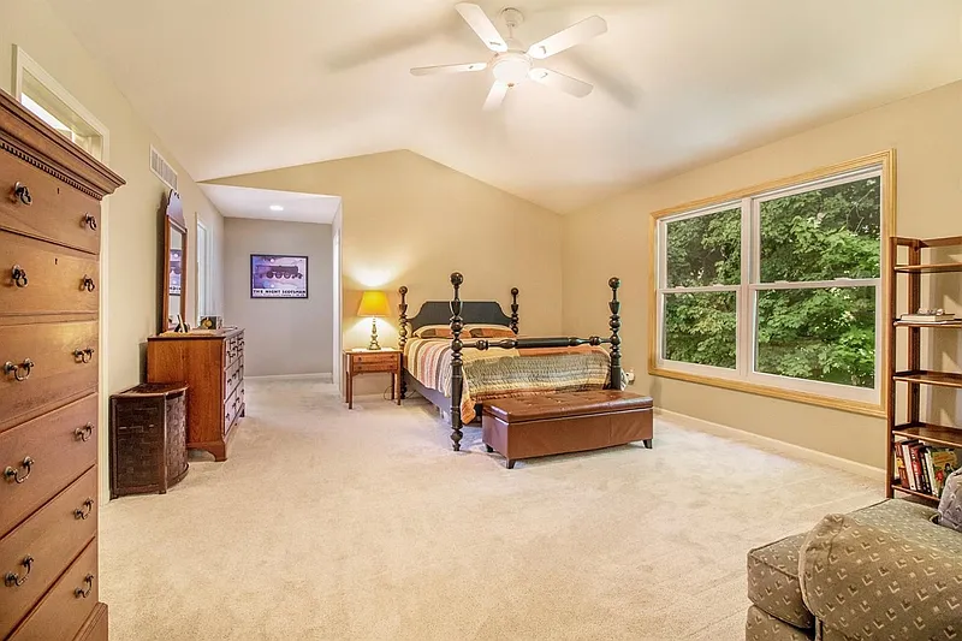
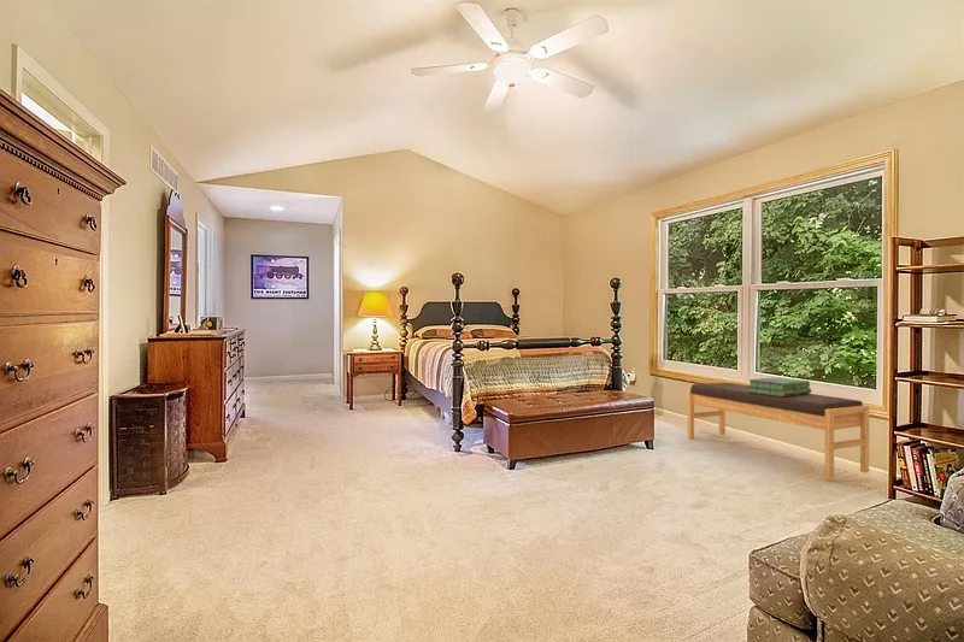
+ stack of books [747,376,812,396]
+ bench [687,382,870,481]
